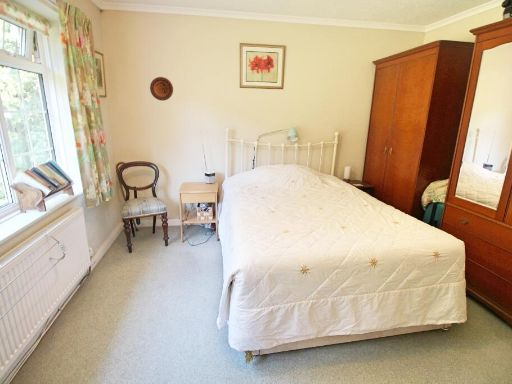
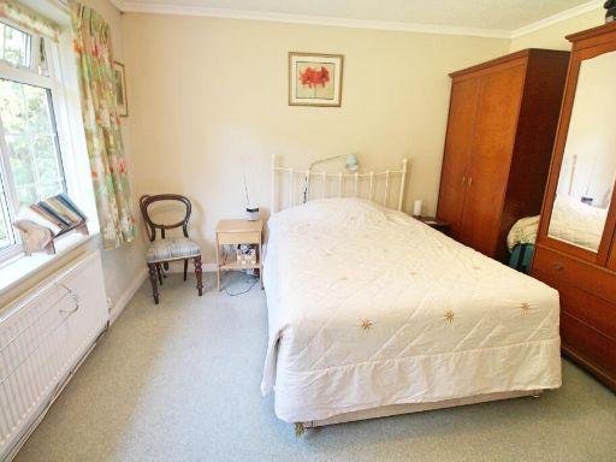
- decorative plate [149,76,174,102]
